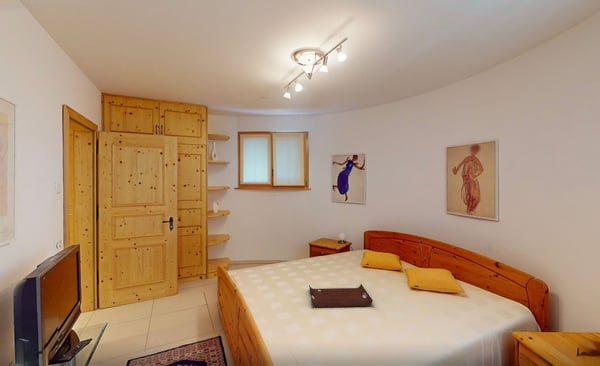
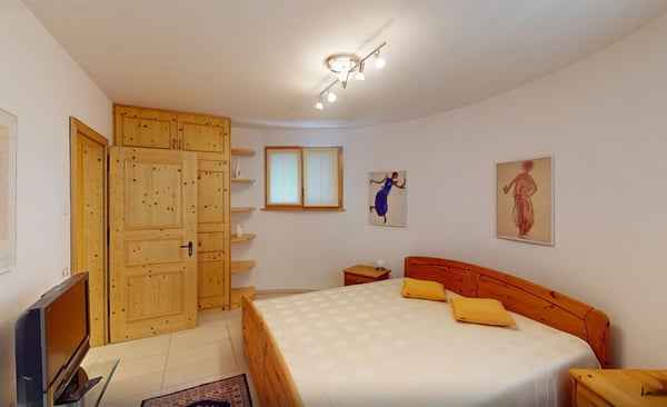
- serving tray [308,283,374,308]
